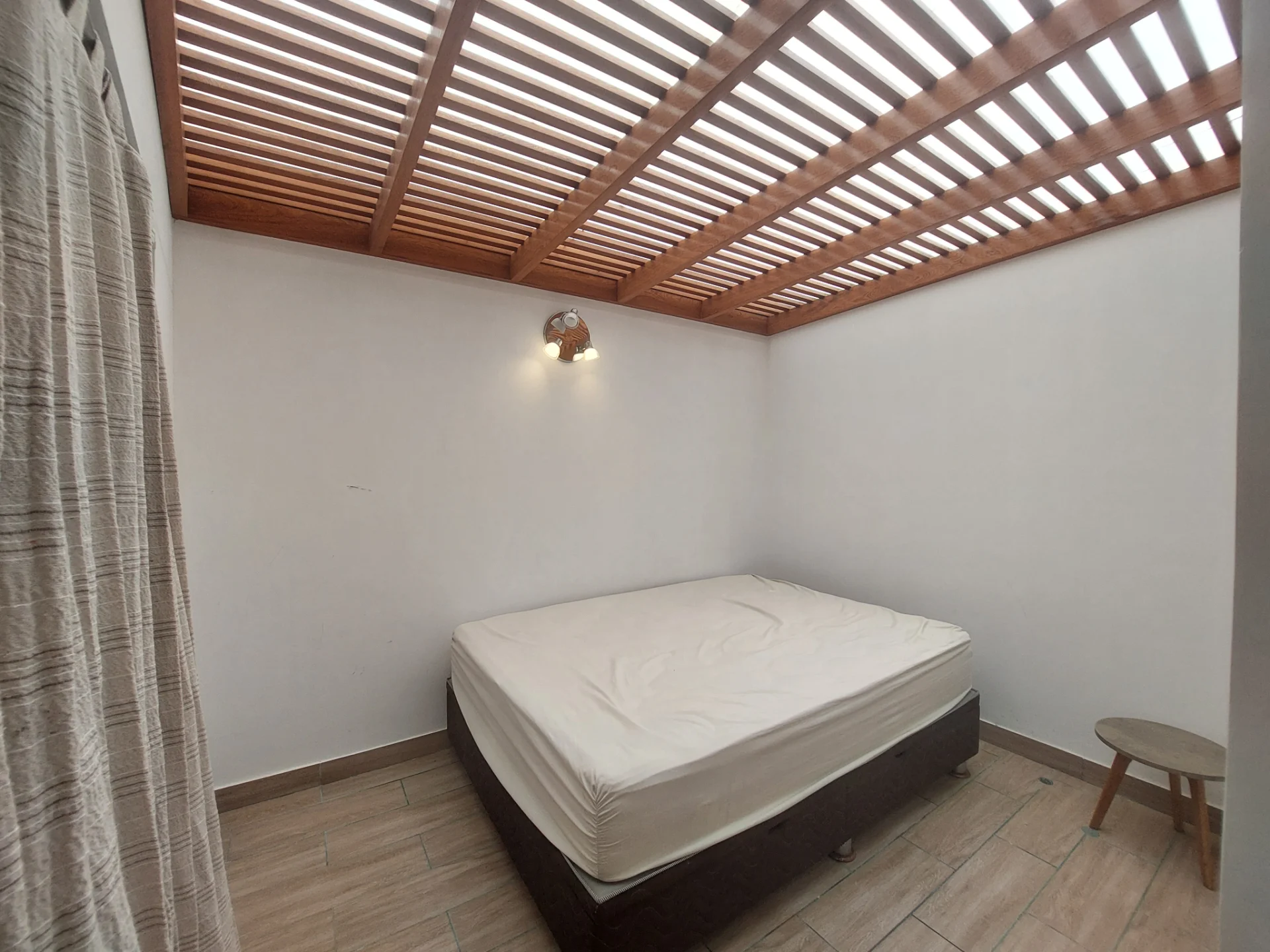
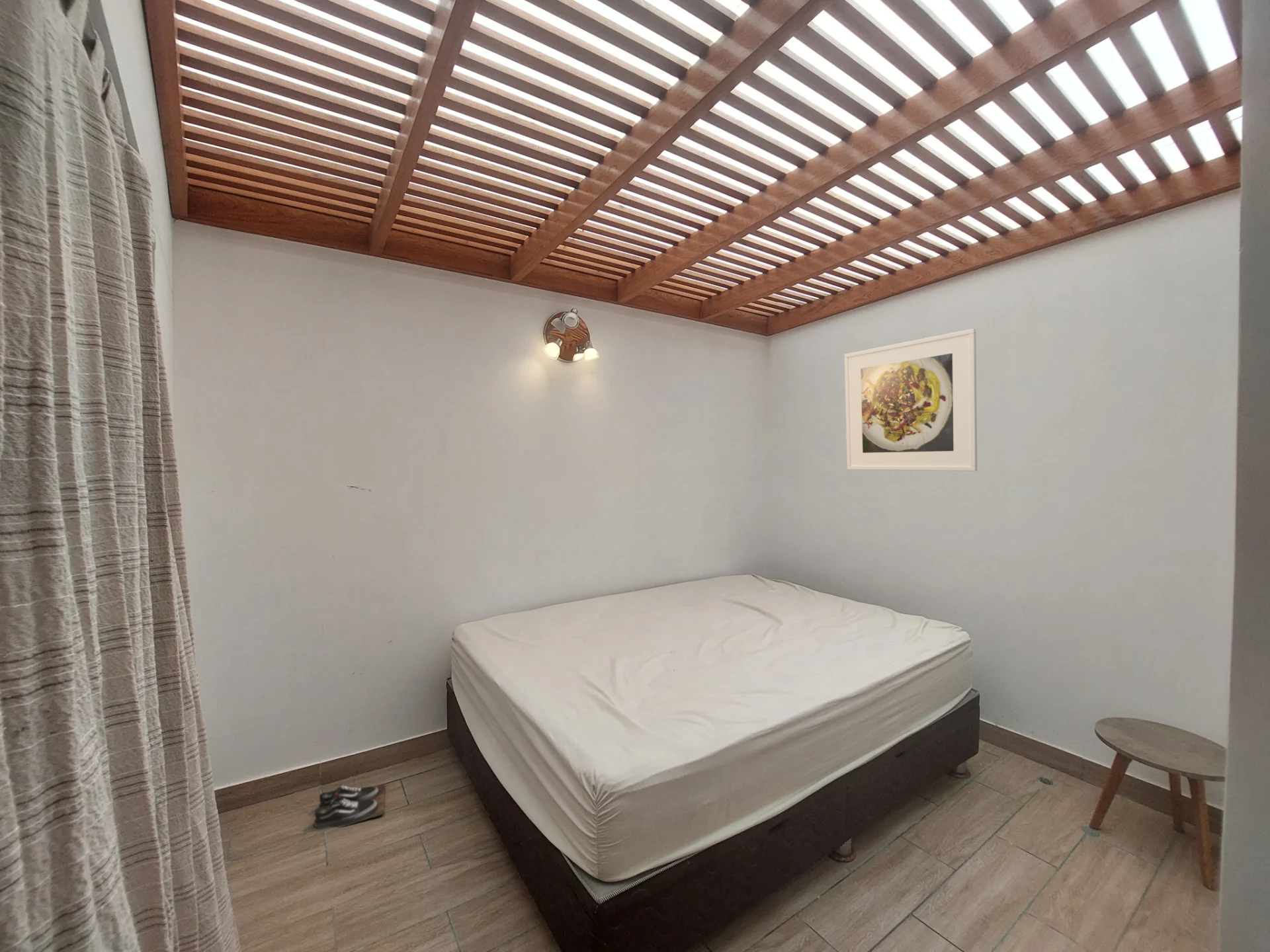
+ shoe [314,782,386,830]
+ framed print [844,328,978,471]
